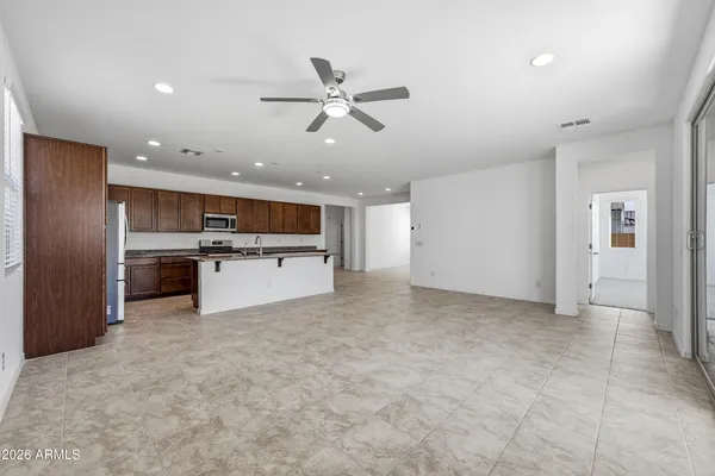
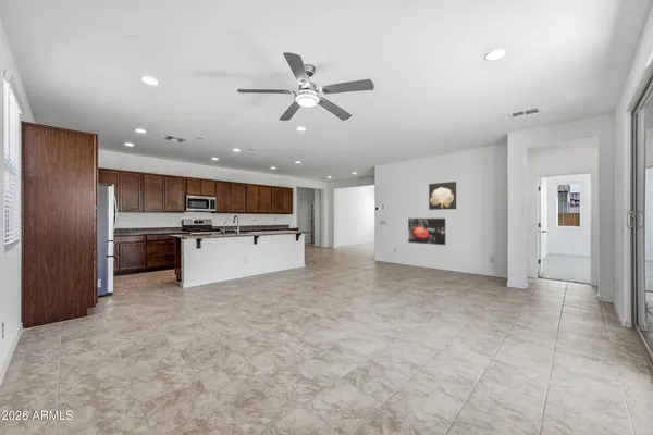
+ wall art [428,181,457,211]
+ wall art [407,217,446,246]
